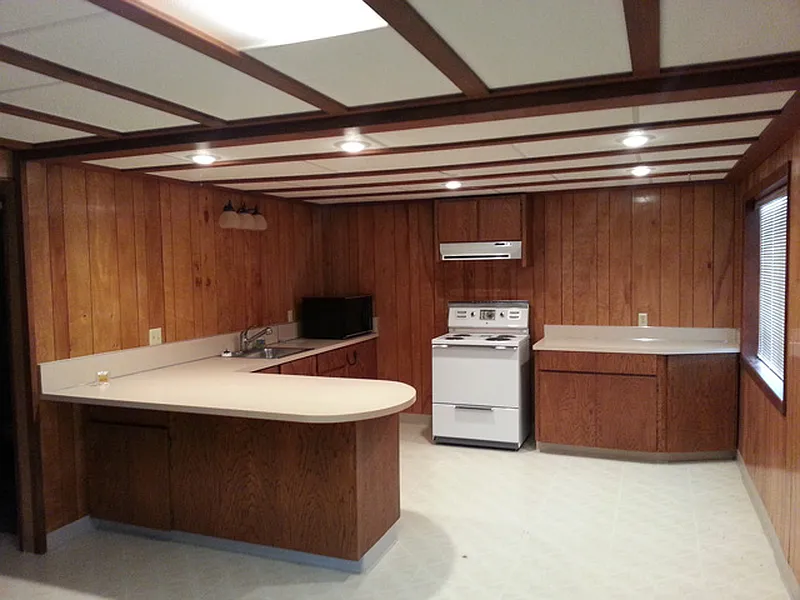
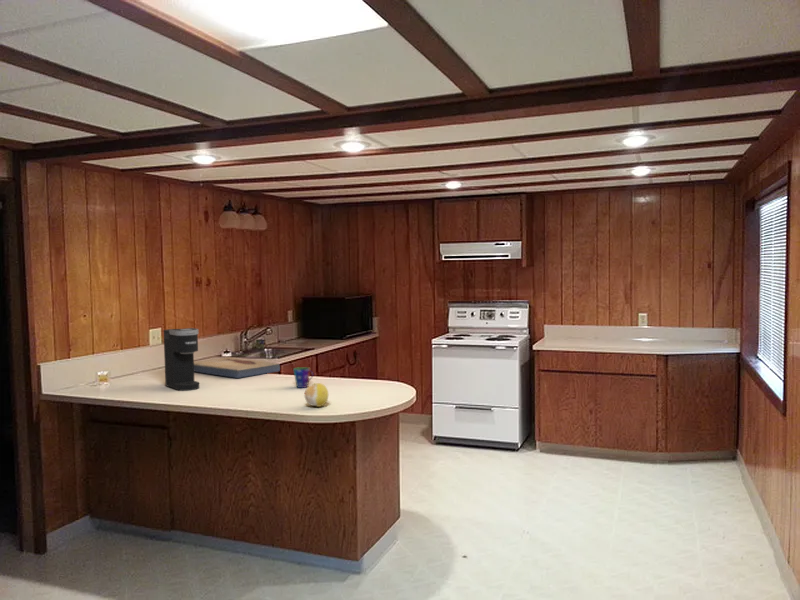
+ cup [292,366,315,389]
+ fish fossil [194,356,281,379]
+ coffee maker [163,327,200,392]
+ fruit [303,382,329,408]
